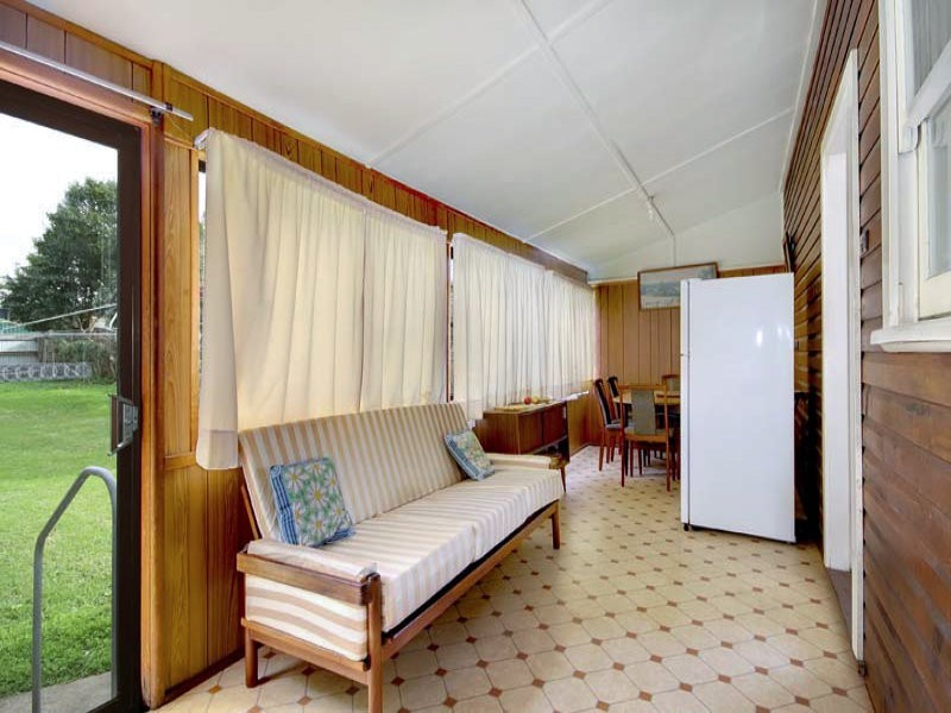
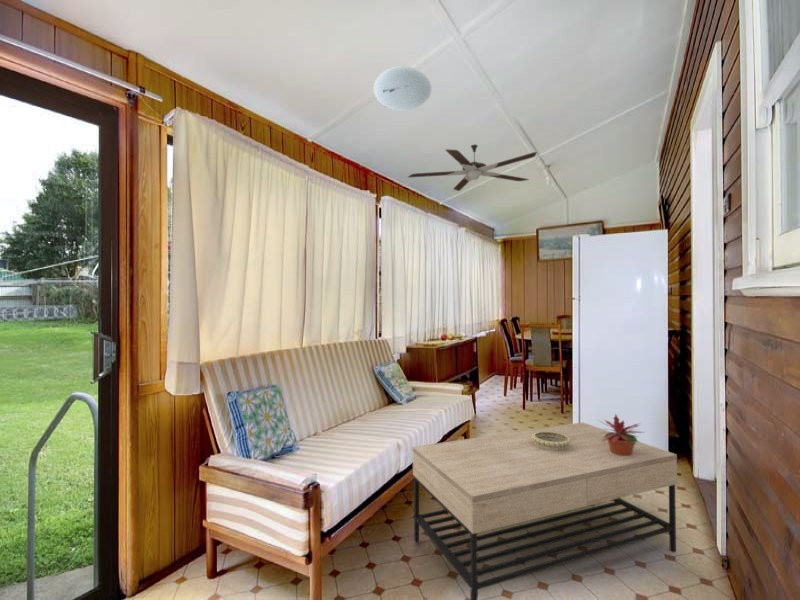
+ decorative bowl [531,431,571,451]
+ coffee table [412,421,678,600]
+ ceiling fan [407,144,538,192]
+ ceiling light [373,65,433,112]
+ potted plant [597,414,644,456]
